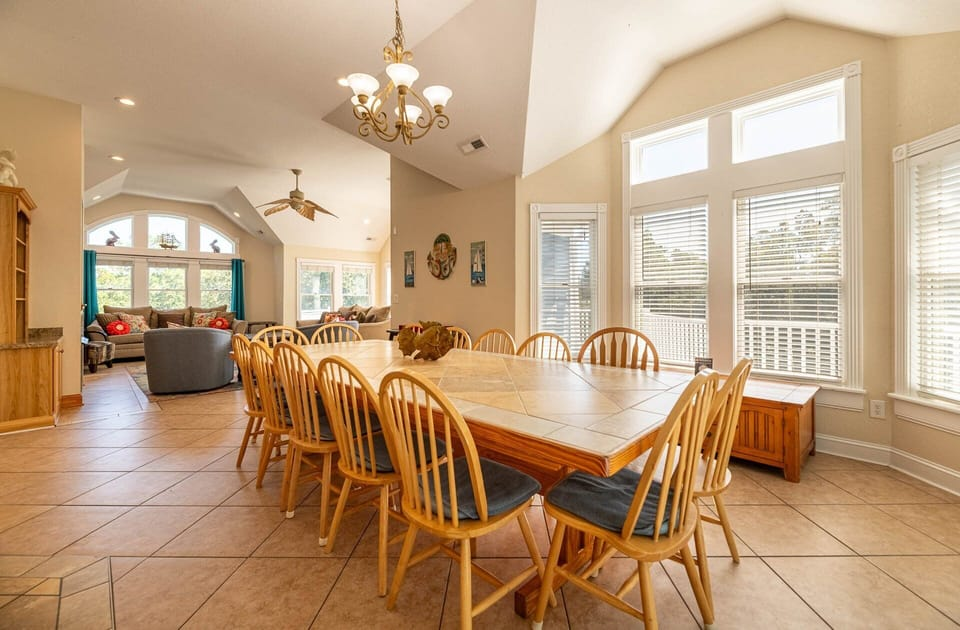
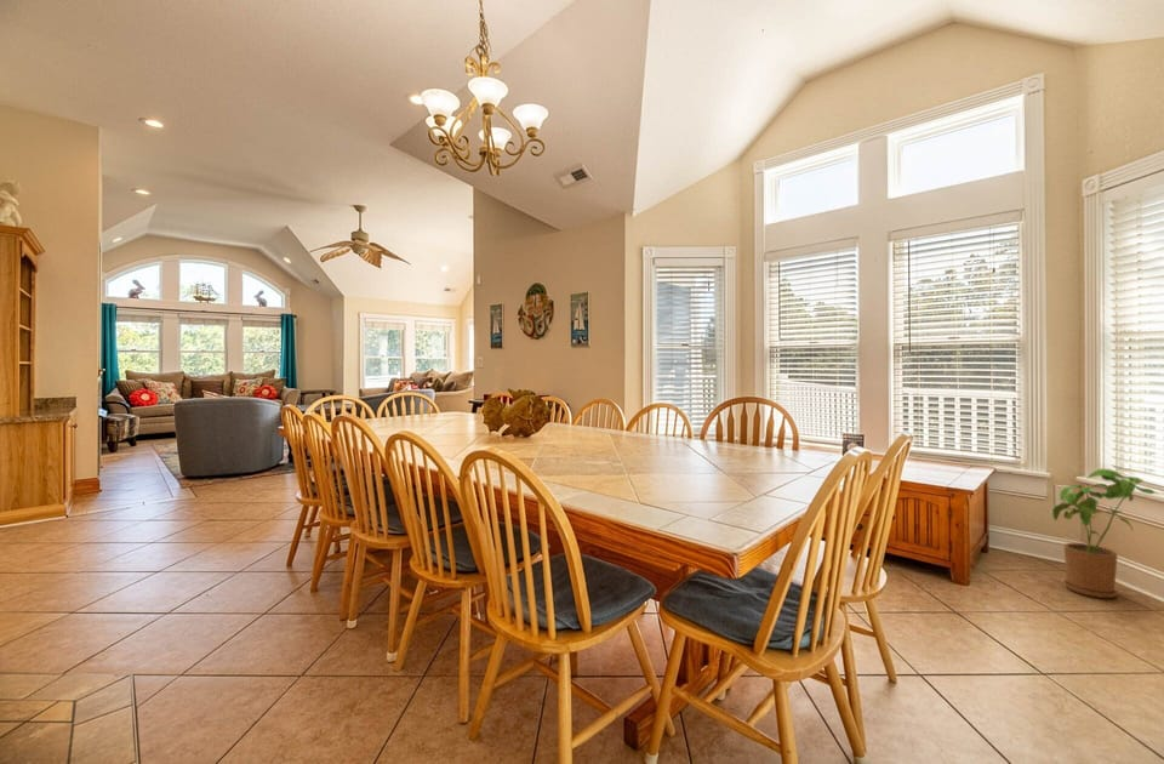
+ house plant [1051,468,1158,599]
